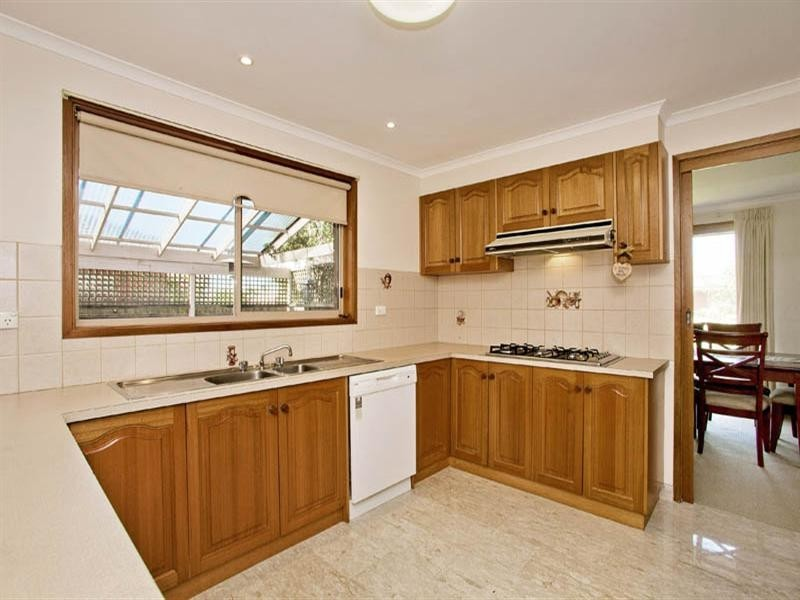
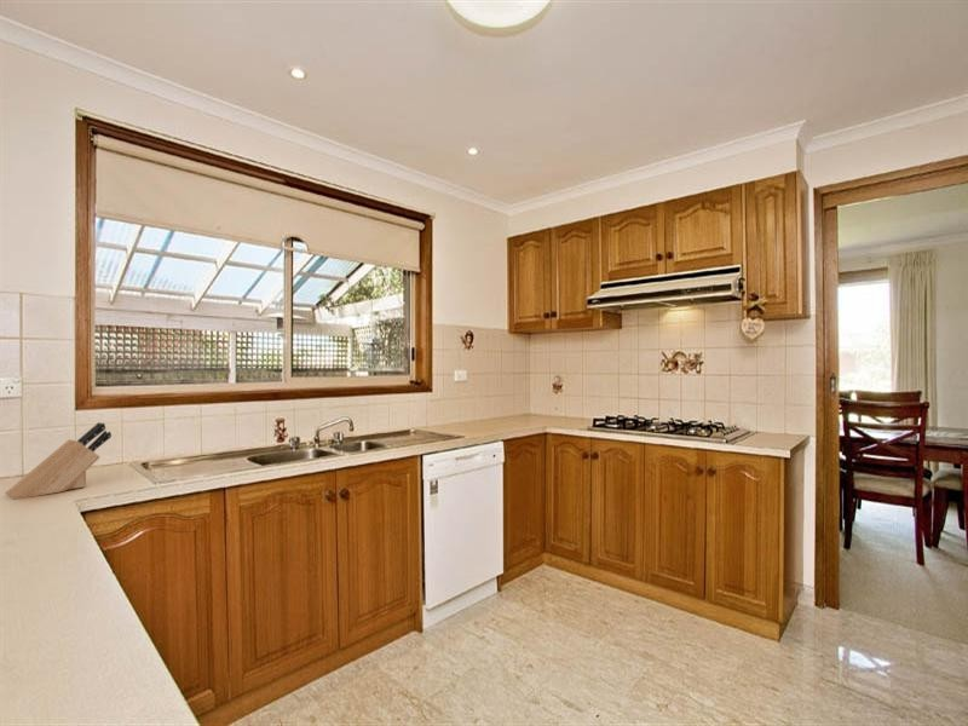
+ knife block [4,421,113,501]
